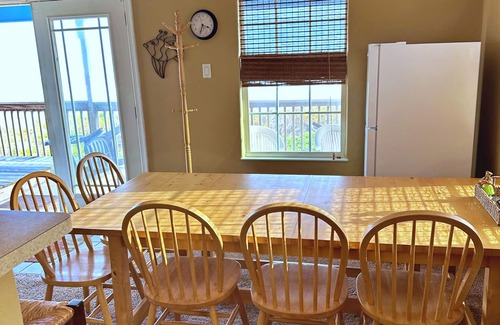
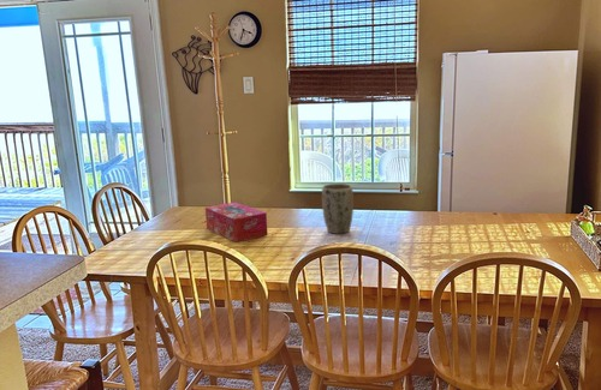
+ tissue box [204,202,268,244]
+ plant pot [321,182,355,235]
